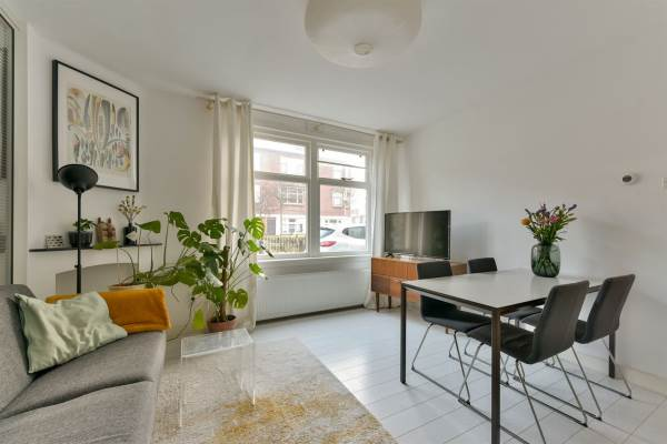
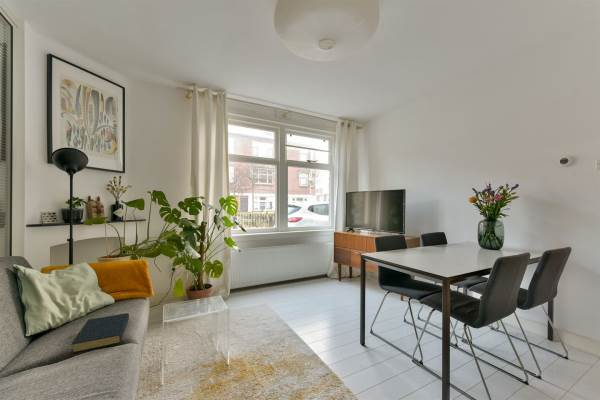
+ hardback book [70,312,130,354]
